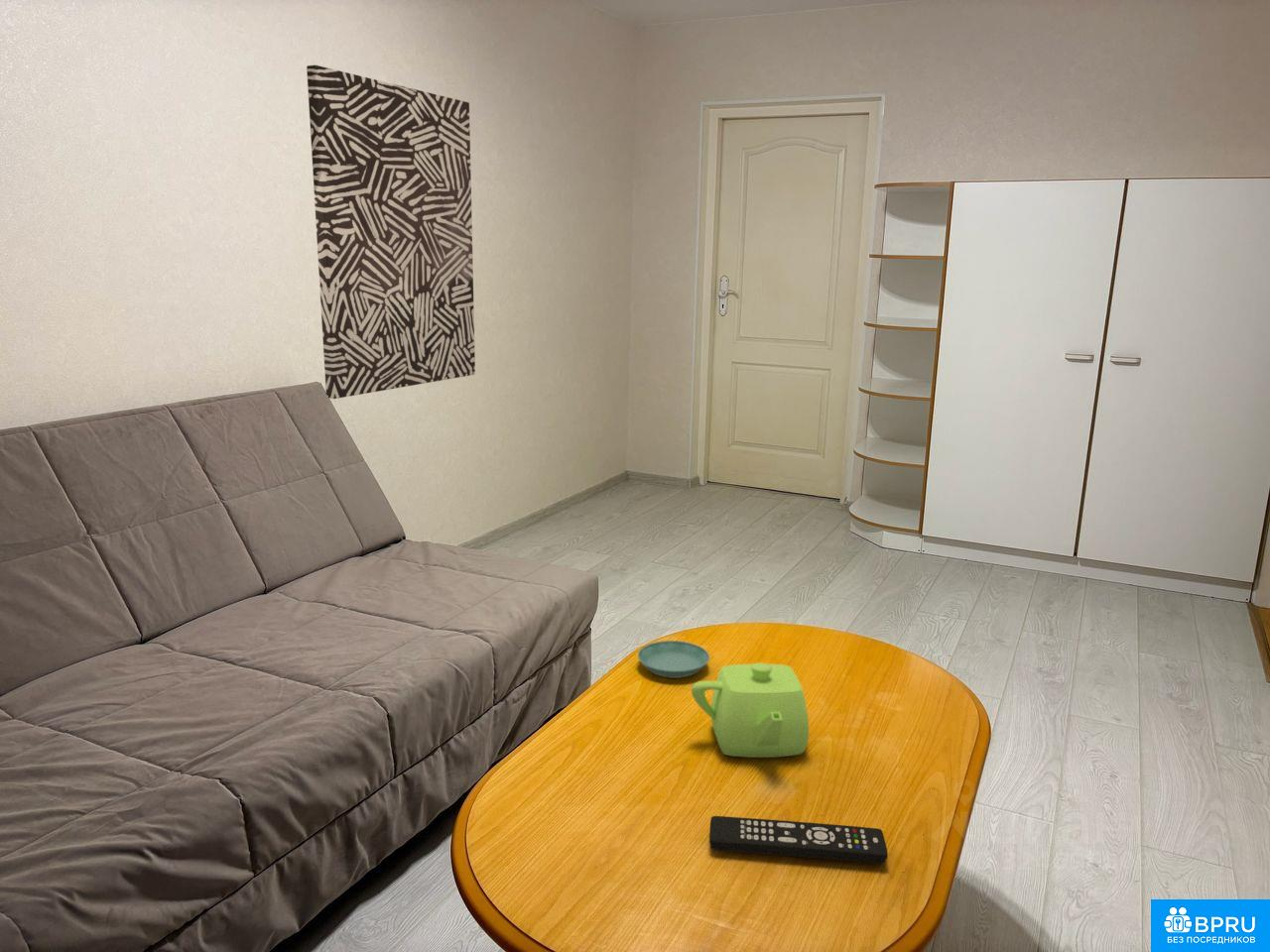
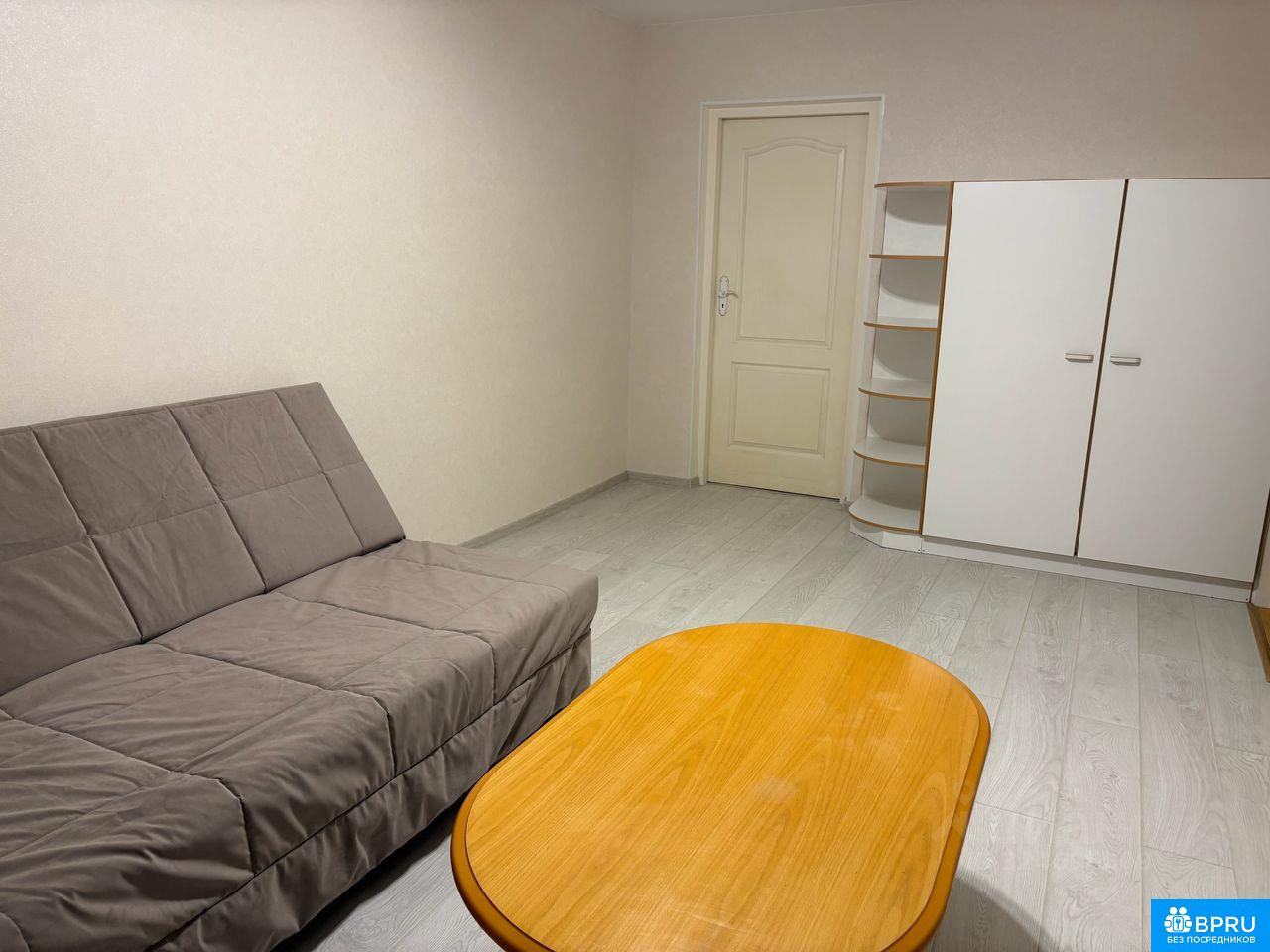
- wall art [306,64,476,400]
- teapot [691,661,810,759]
- remote control [708,815,889,865]
- saucer [637,640,710,679]
